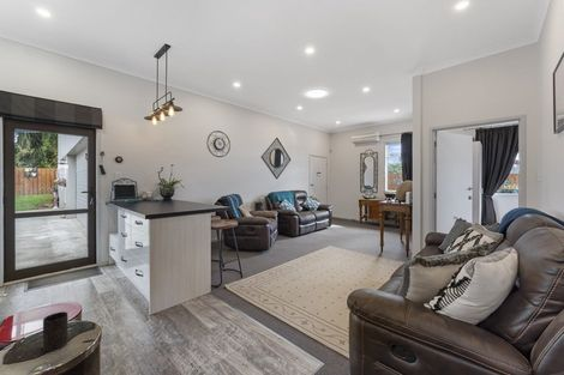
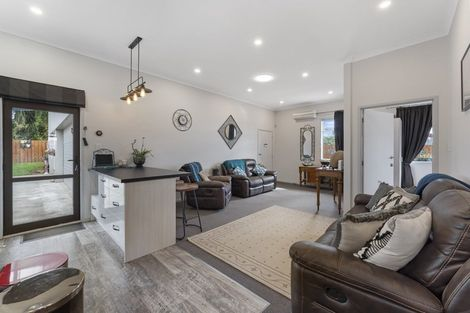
- cup [42,310,68,352]
